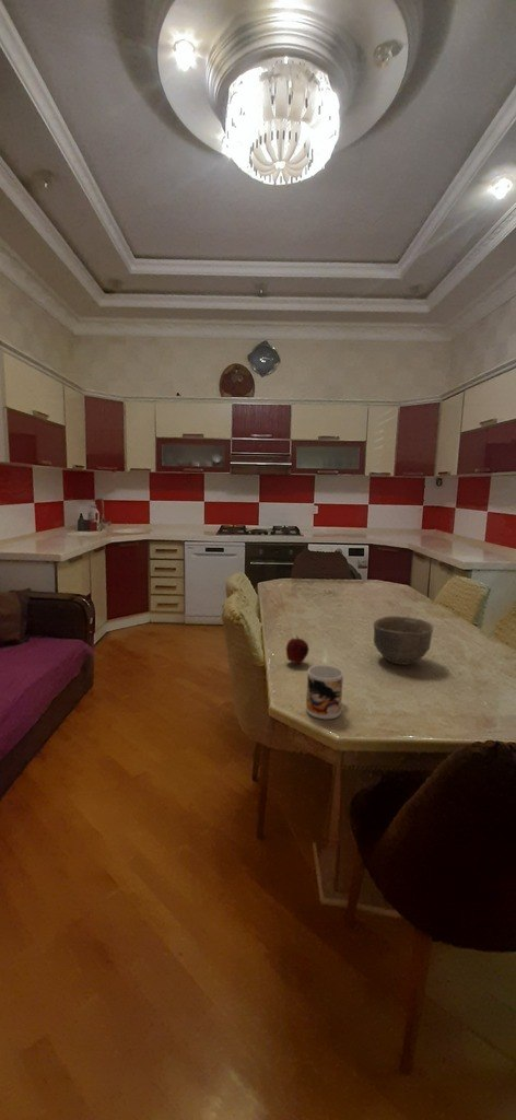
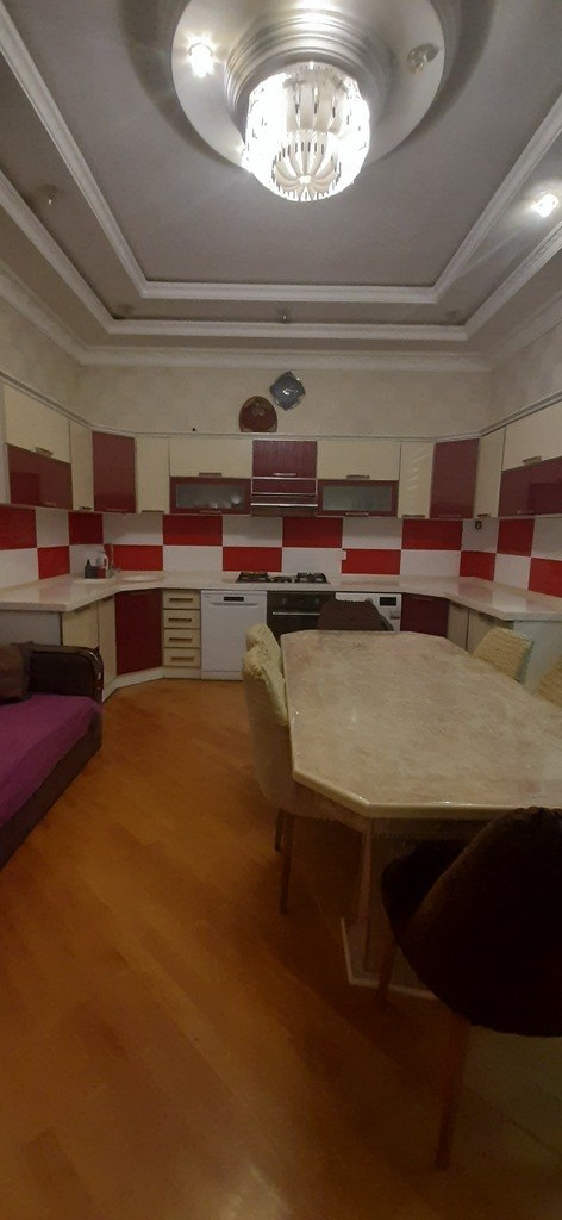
- mug [305,664,344,720]
- apple [285,634,309,665]
- bowl [372,615,435,666]
